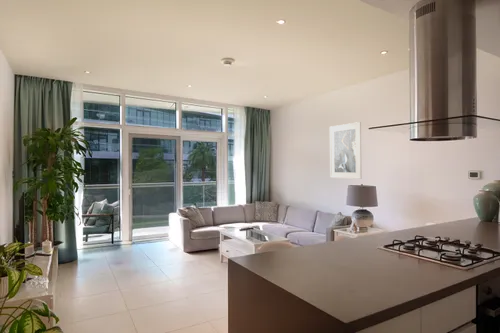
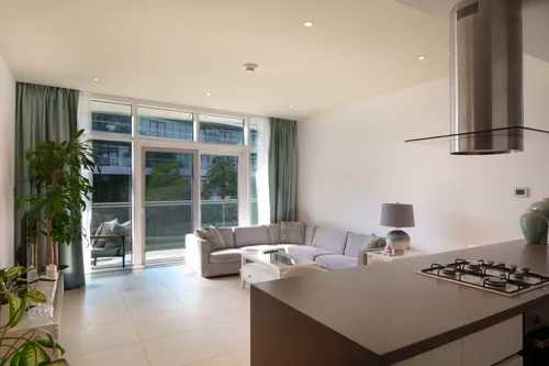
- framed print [329,121,362,180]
